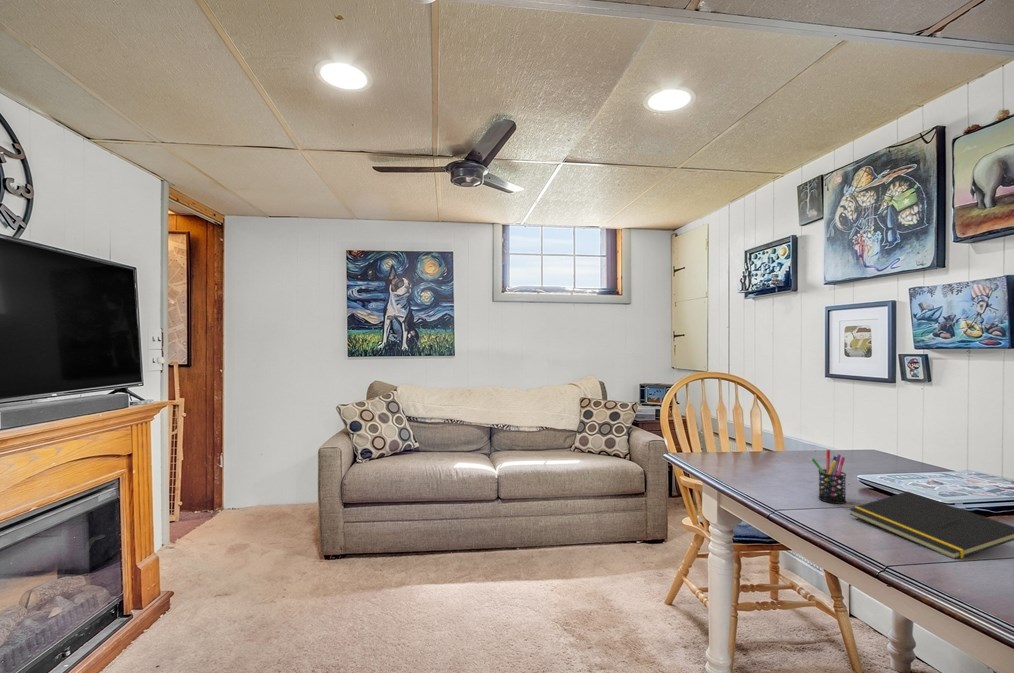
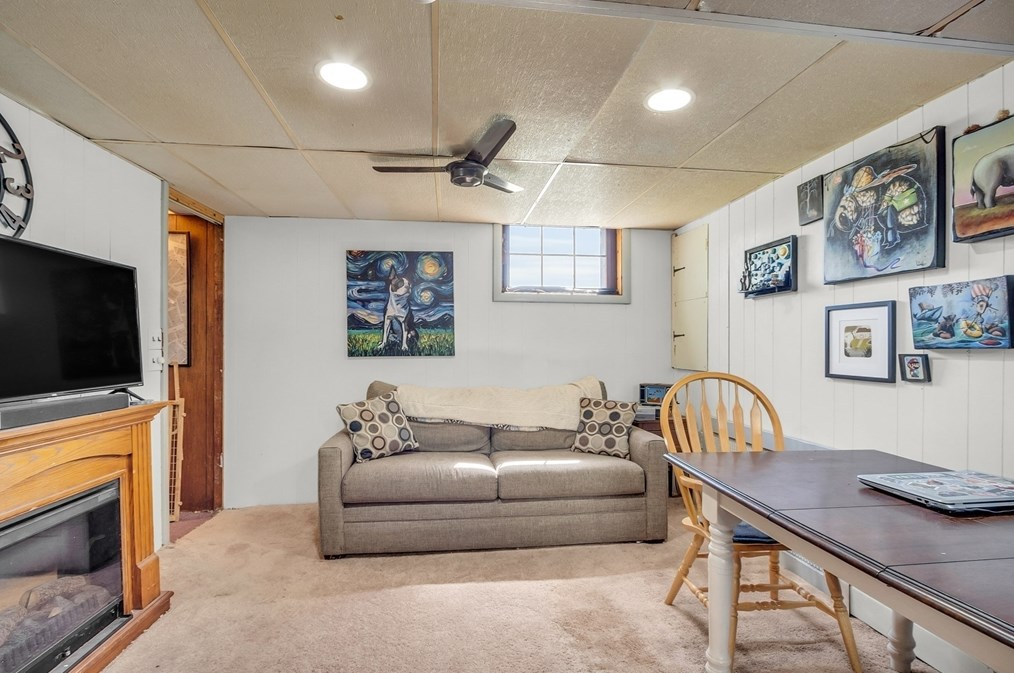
- pen holder [810,449,847,505]
- notepad [848,490,1014,560]
